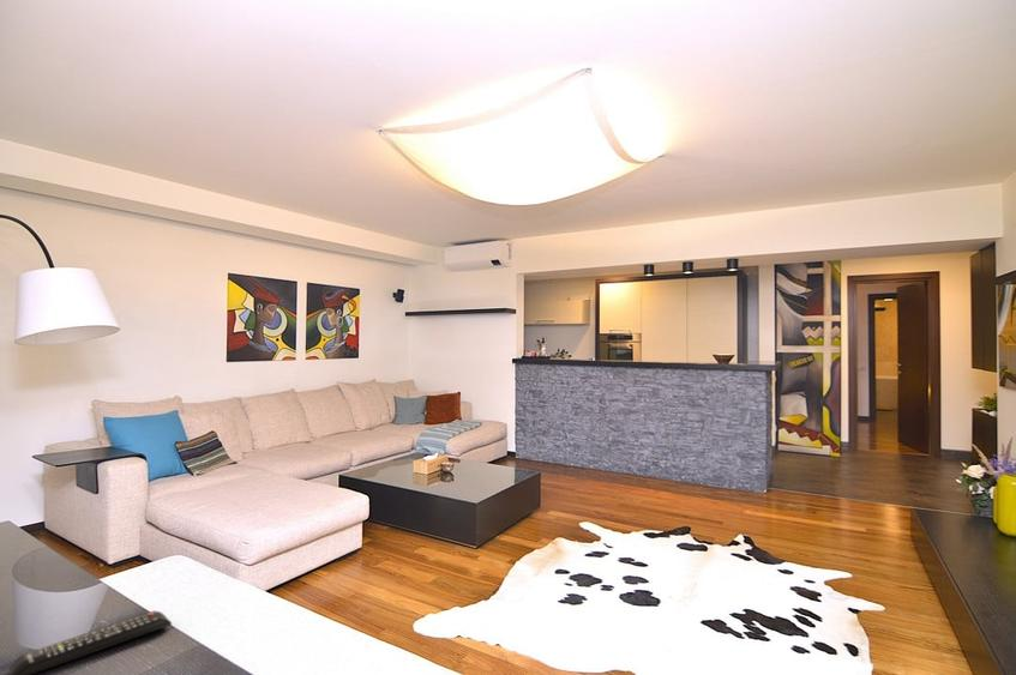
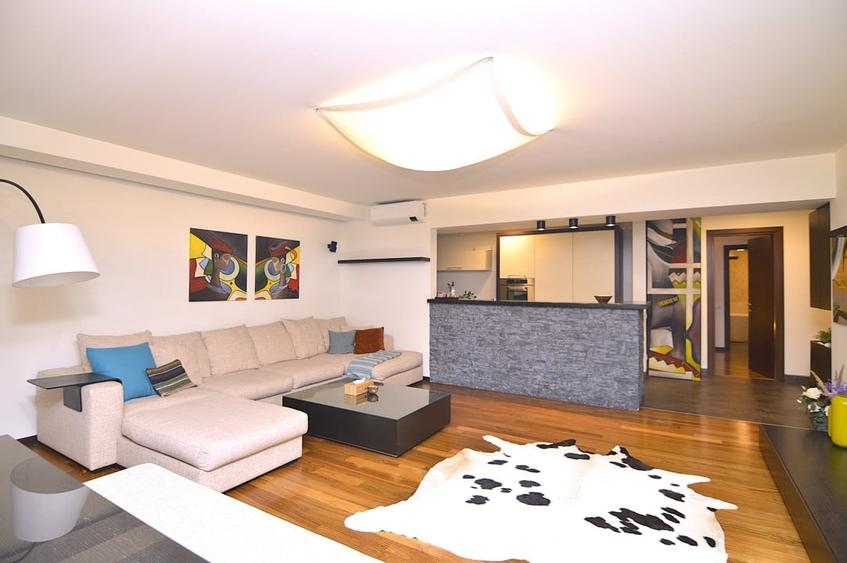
- remote control [7,610,173,675]
